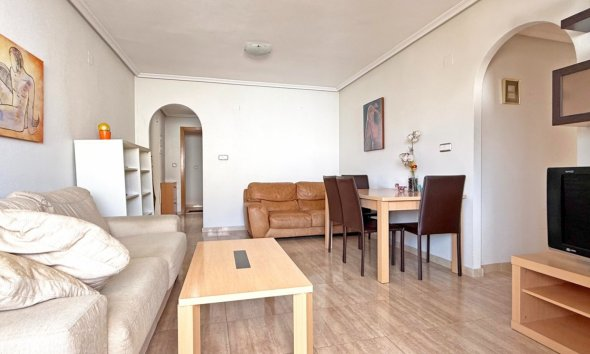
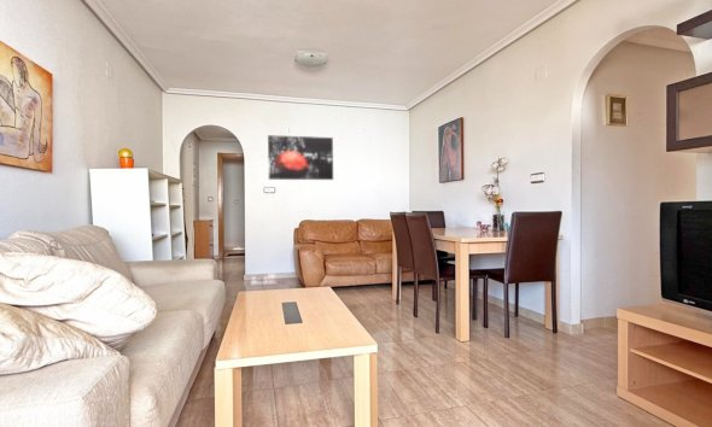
+ wall art [267,134,334,181]
